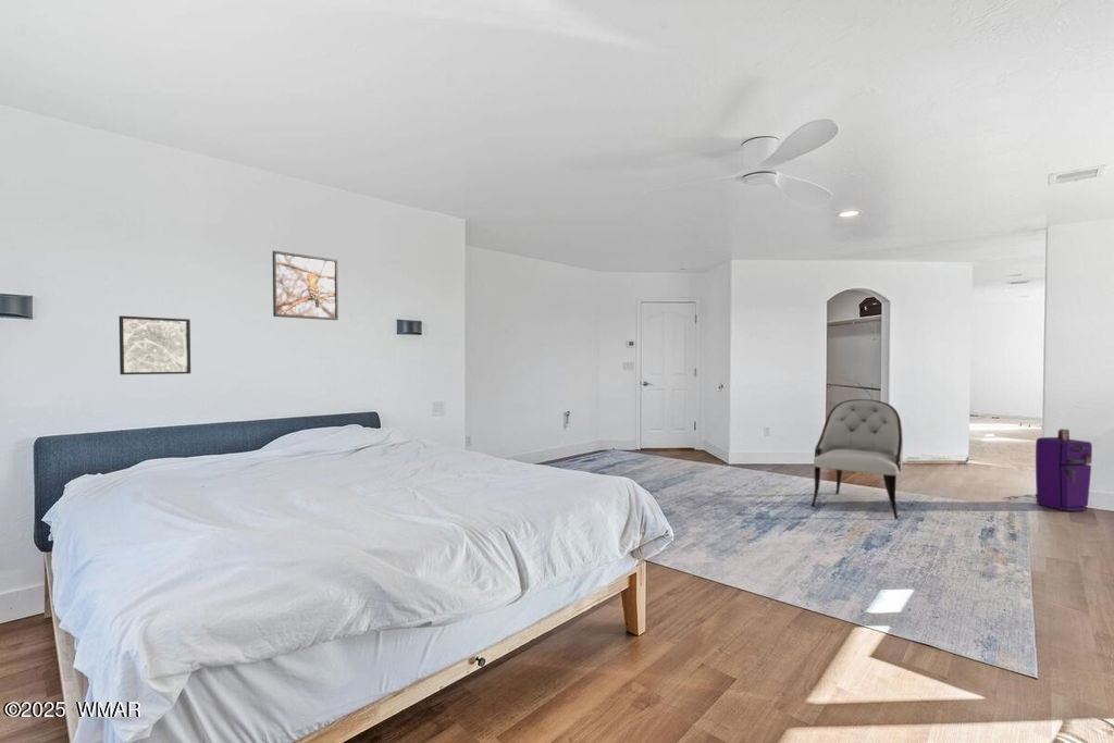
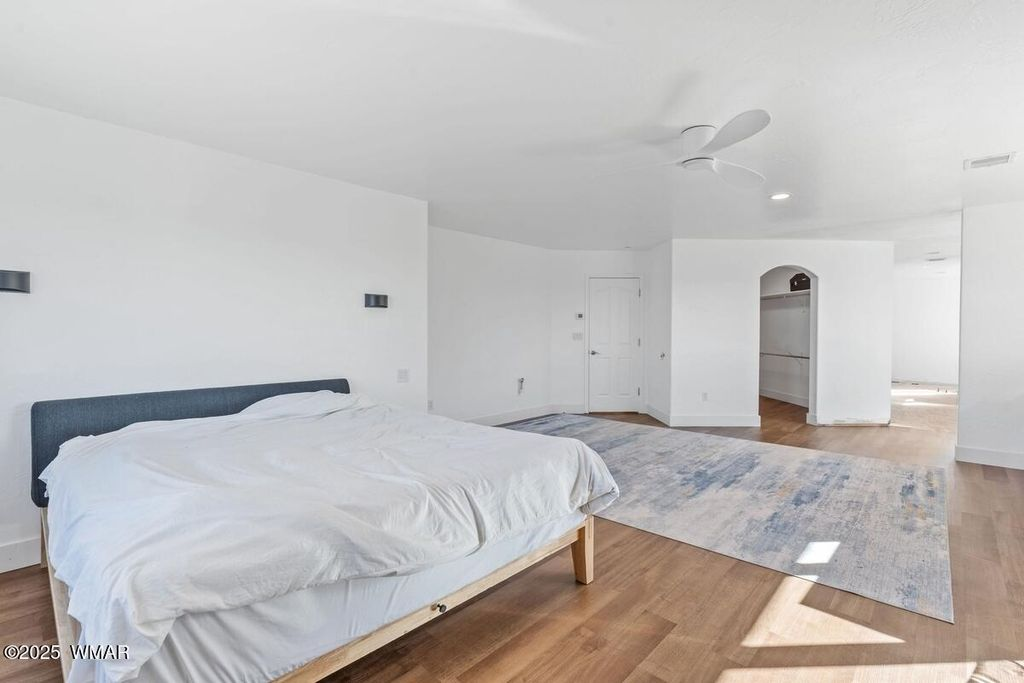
- air purifier [1004,429,1093,512]
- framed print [272,250,339,321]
- wall art [119,314,191,375]
- armchair [810,398,904,520]
